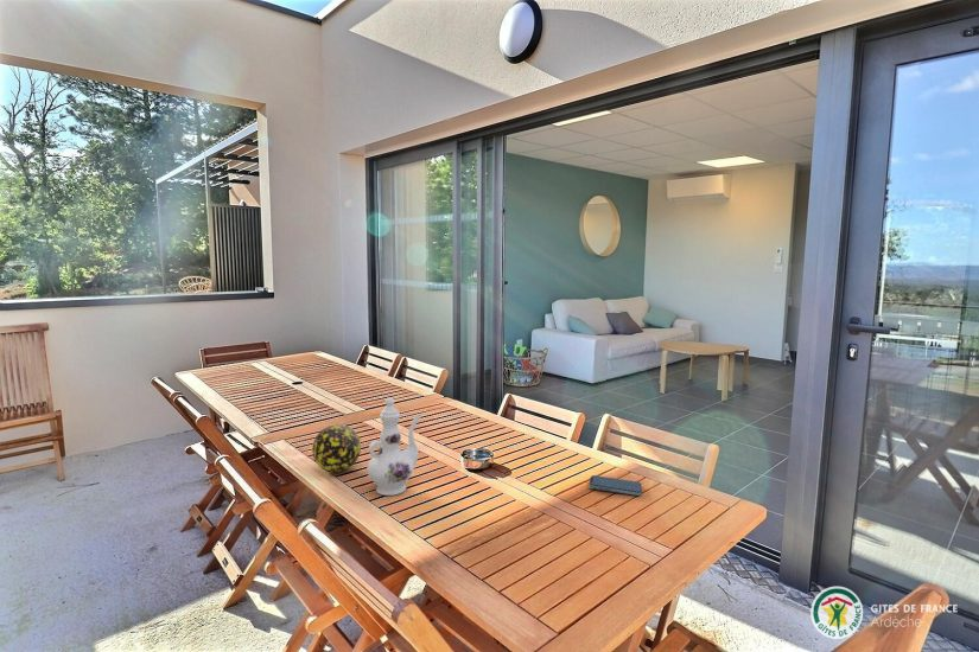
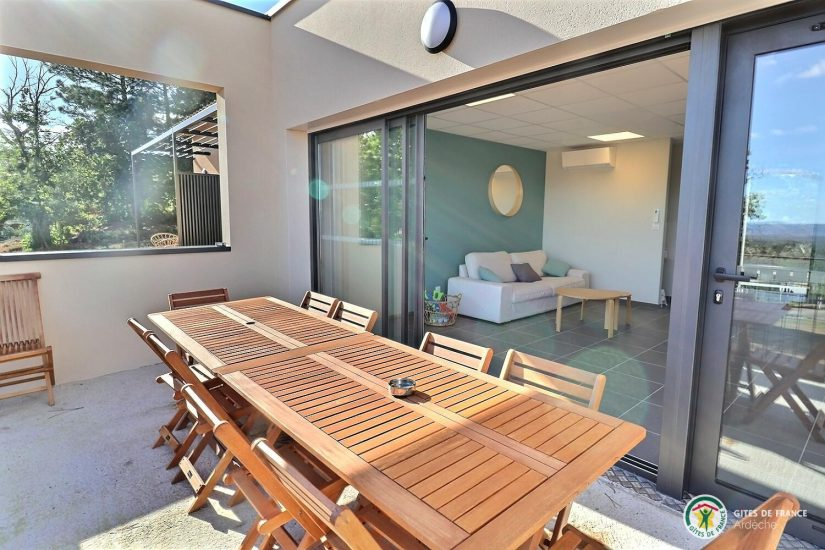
- smartphone [589,474,643,497]
- chinaware [365,396,424,497]
- decorative ball [311,423,362,473]
